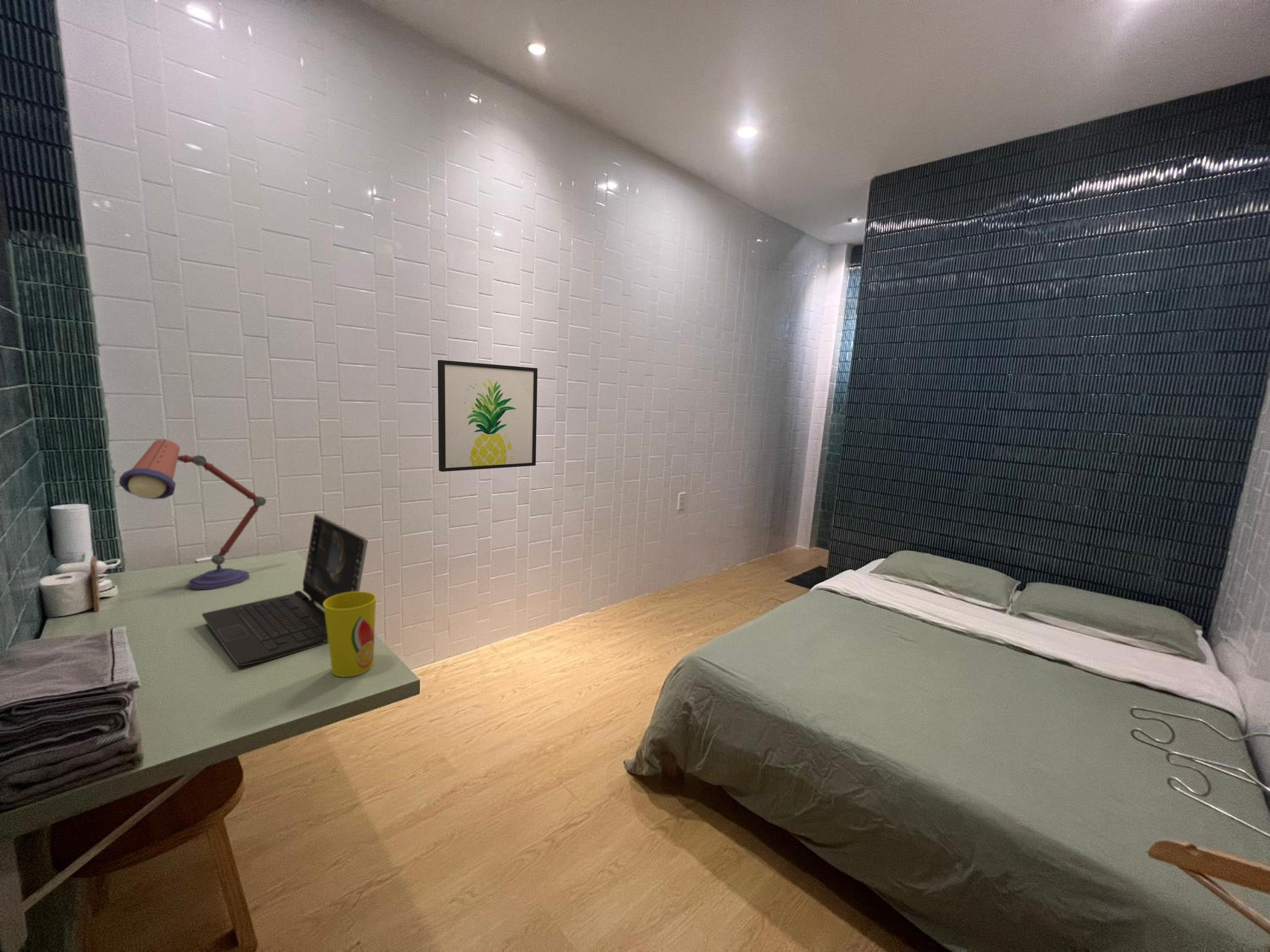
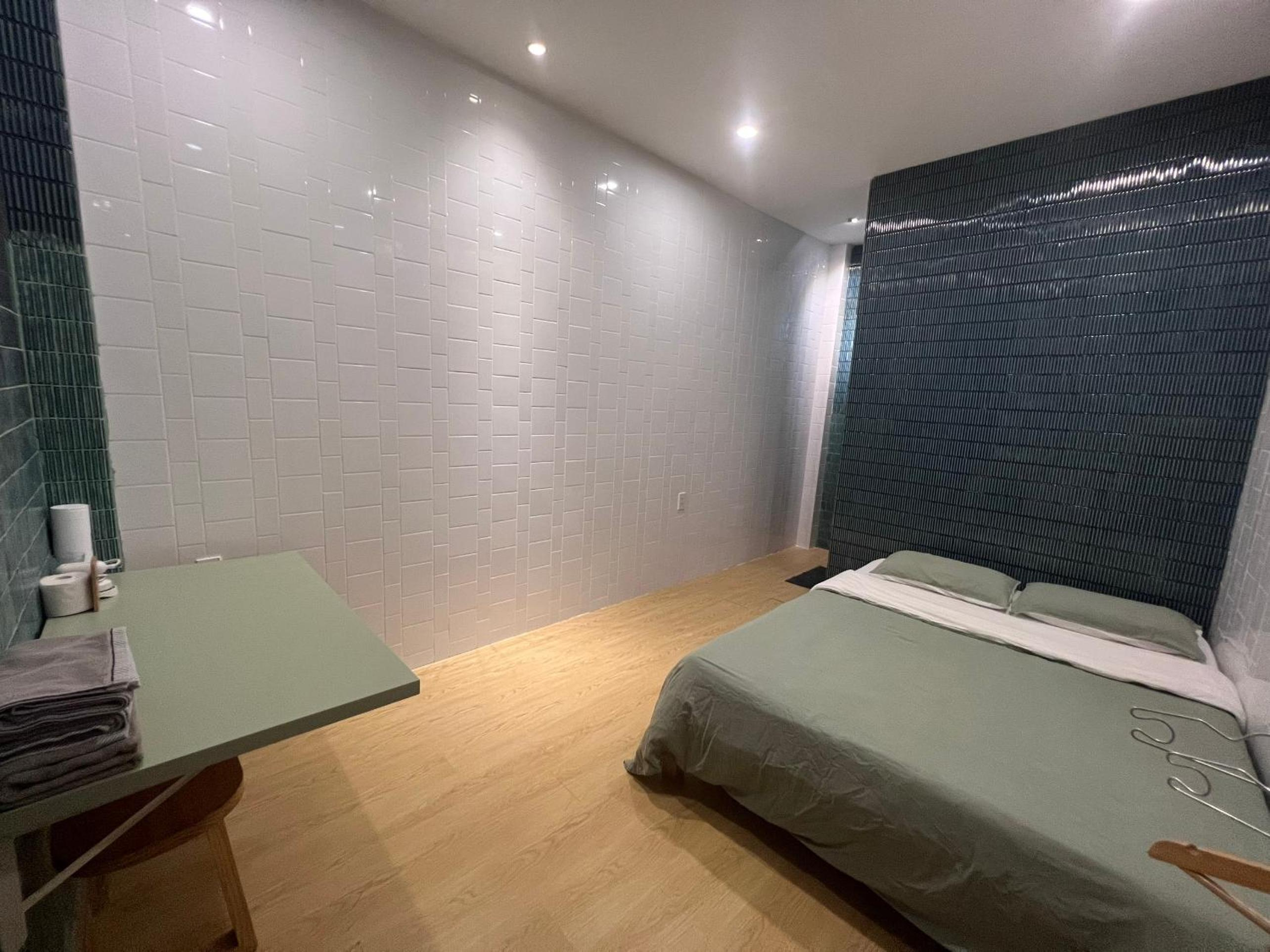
- laptop [201,513,368,666]
- desk lamp [118,439,267,590]
- cup [323,591,377,678]
- wall art [437,359,538,472]
